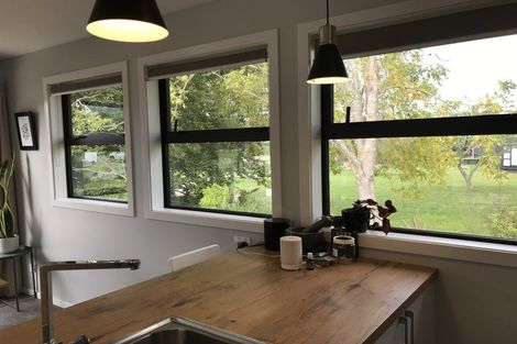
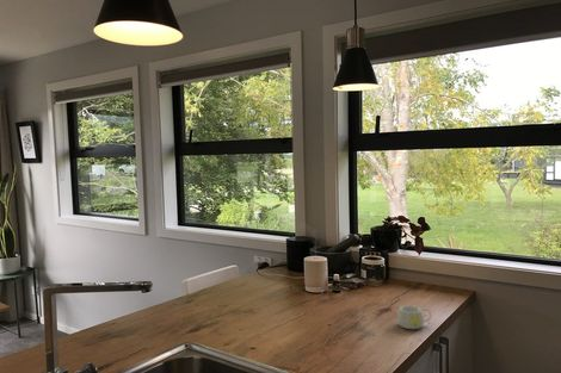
+ mug [396,304,432,330]
